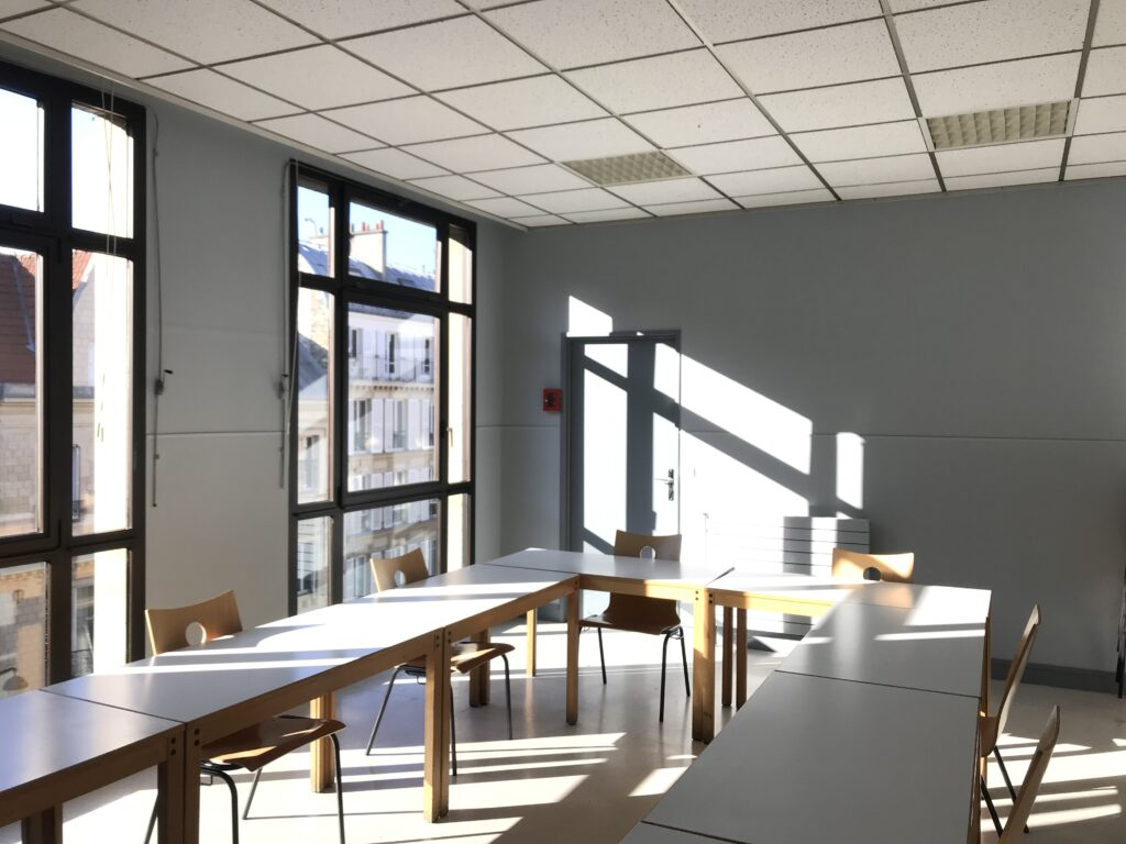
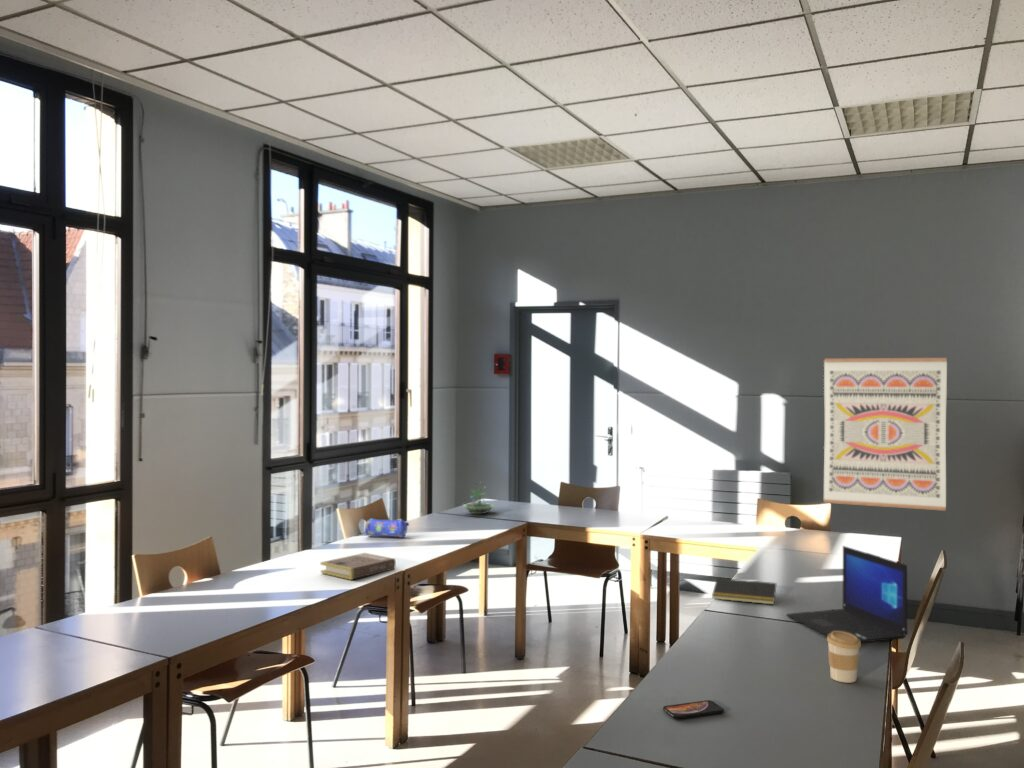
+ notepad [711,577,777,606]
+ book [320,552,397,581]
+ terrarium [462,481,495,515]
+ pencil case [364,517,410,539]
+ laptop [786,545,909,643]
+ smartphone [662,699,725,720]
+ wall art [823,357,948,512]
+ coffee cup [826,631,862,684]
